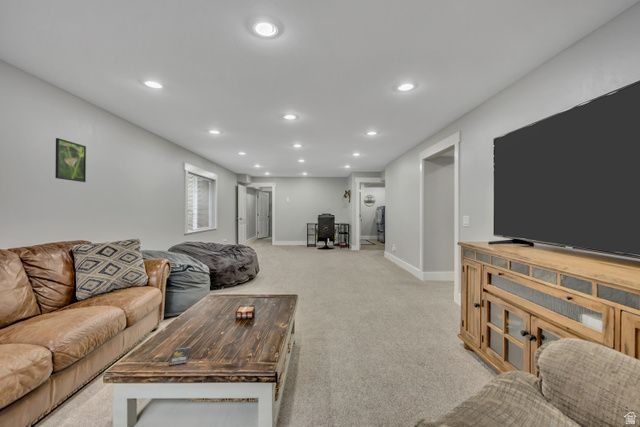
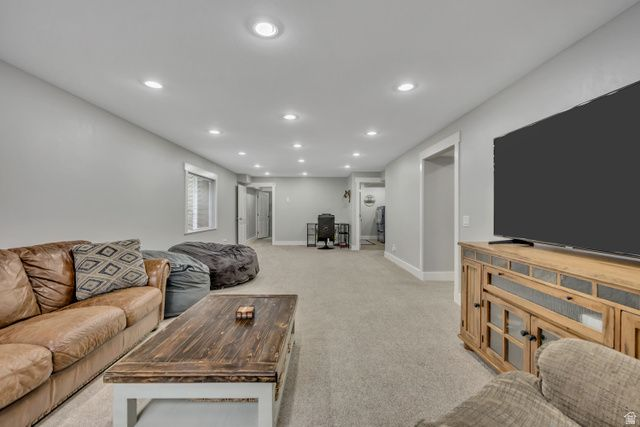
- smartphone [168,346,192,366]
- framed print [54,137,87,183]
